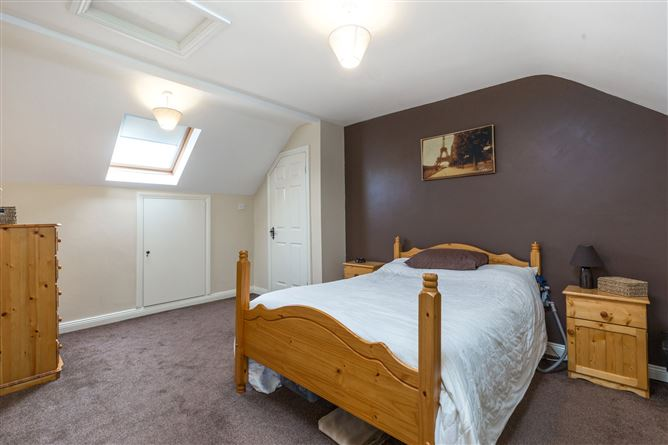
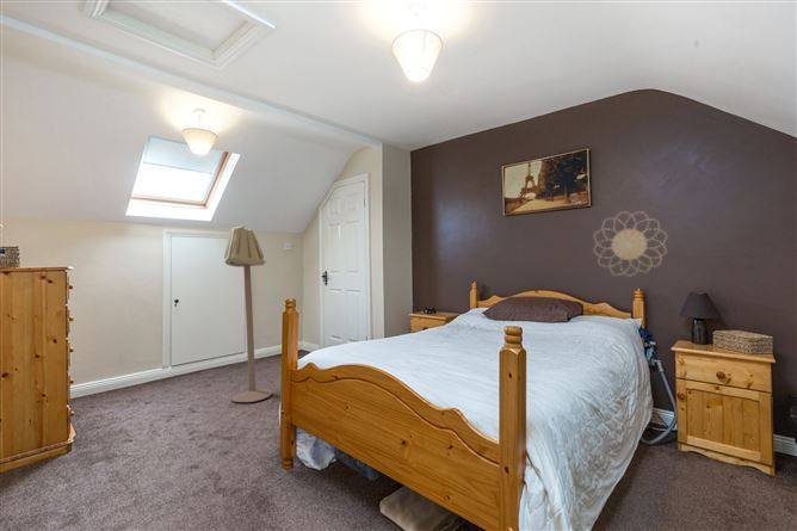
+ floor lamp [223,224,274,403]
+ decorative wall piece [592,210,669,278]
